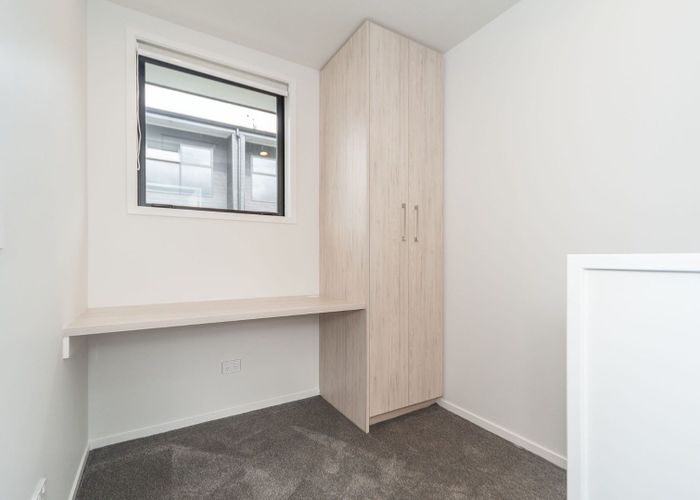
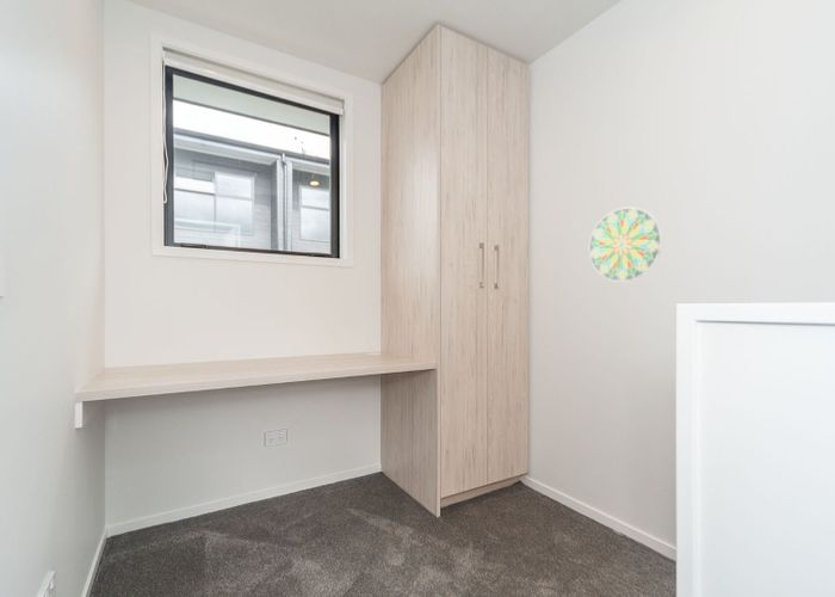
+ decorative plate [588,207,663,283]
